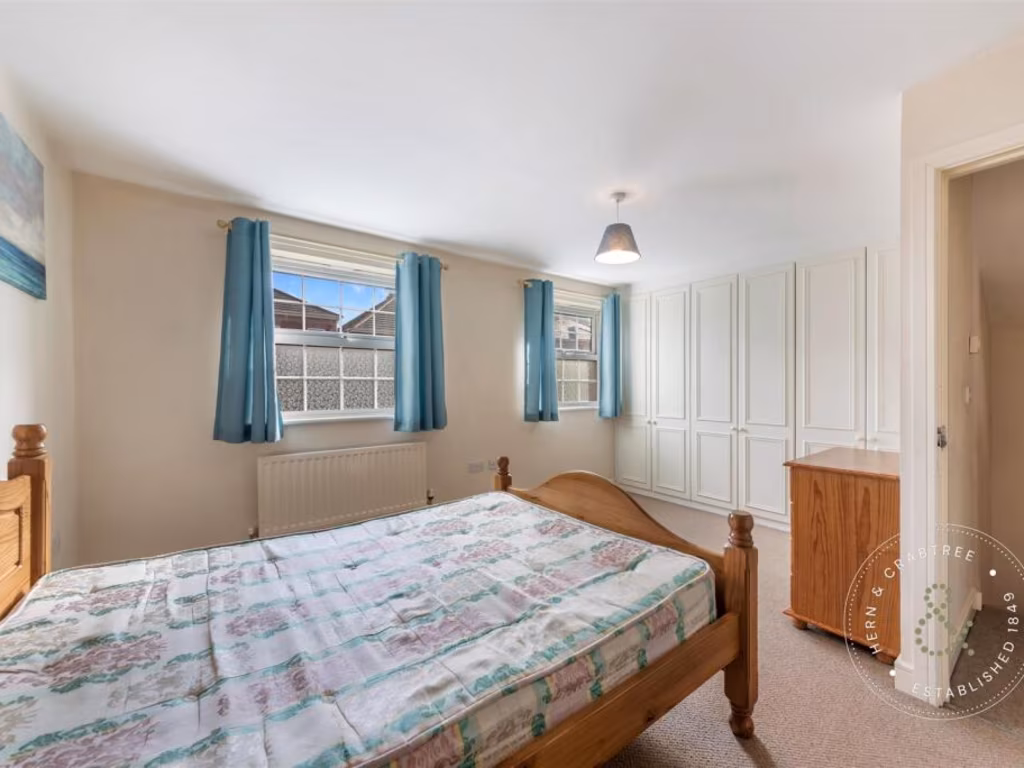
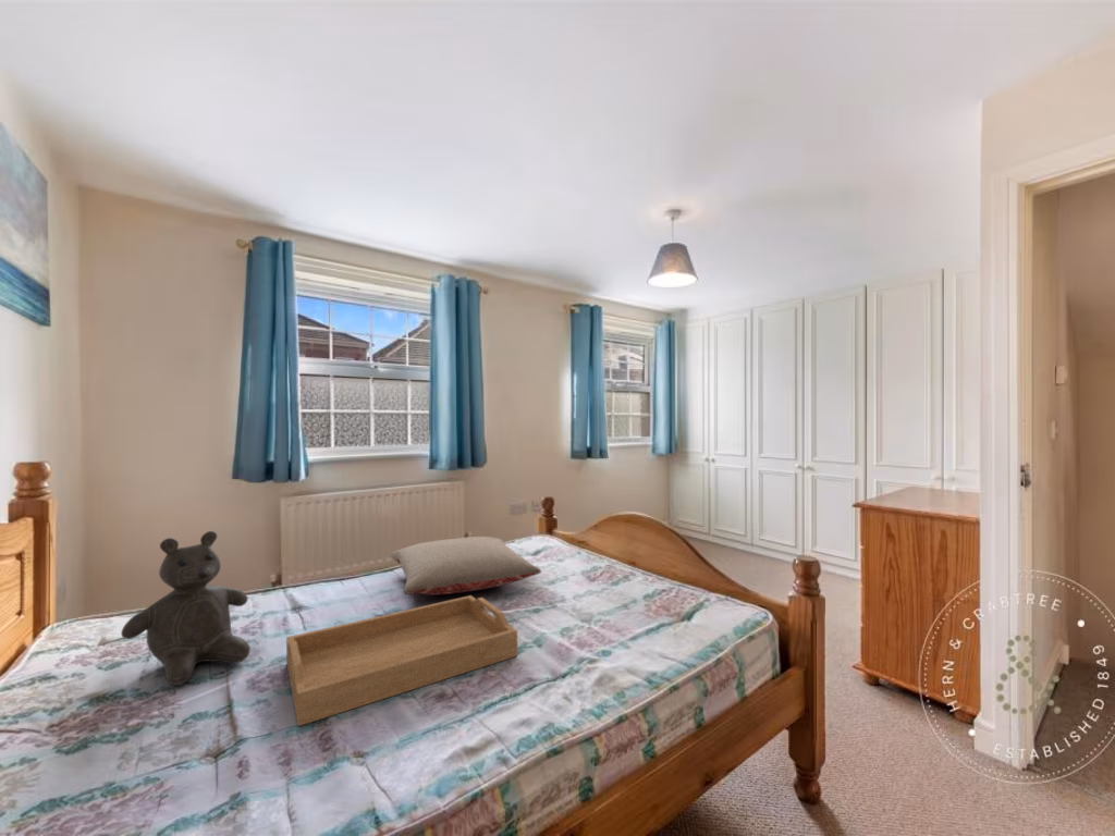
+ pillow [390,536,542,597]
+ serving tray [285,594,518,727]
+ teddy bear [120,530,252,687]
